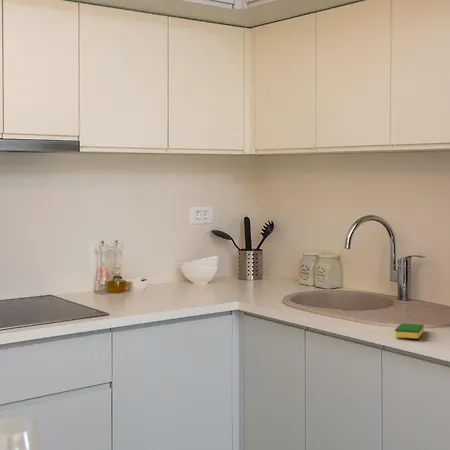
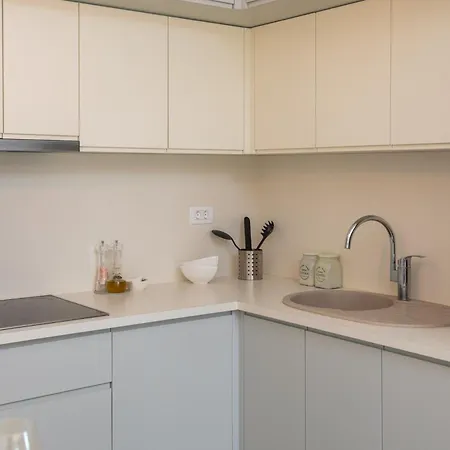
- dish sponge [394,322,425,340]
